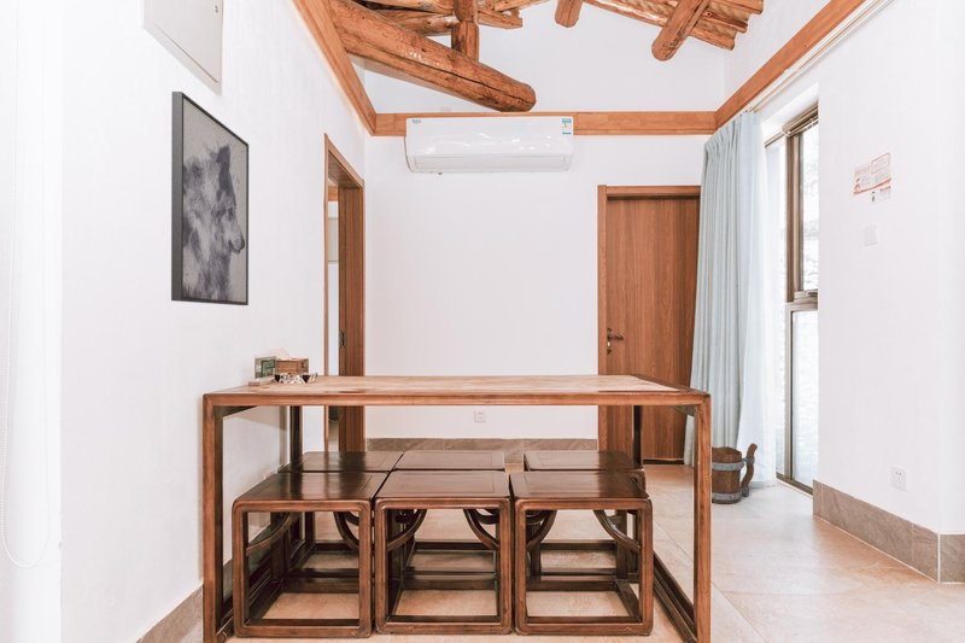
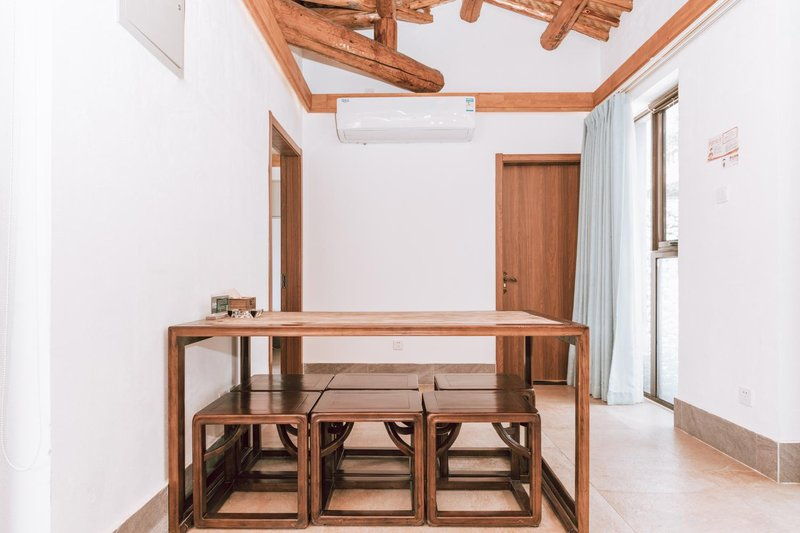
- bucket [710,442,759,505]
- wall art [170,90,250,306]
